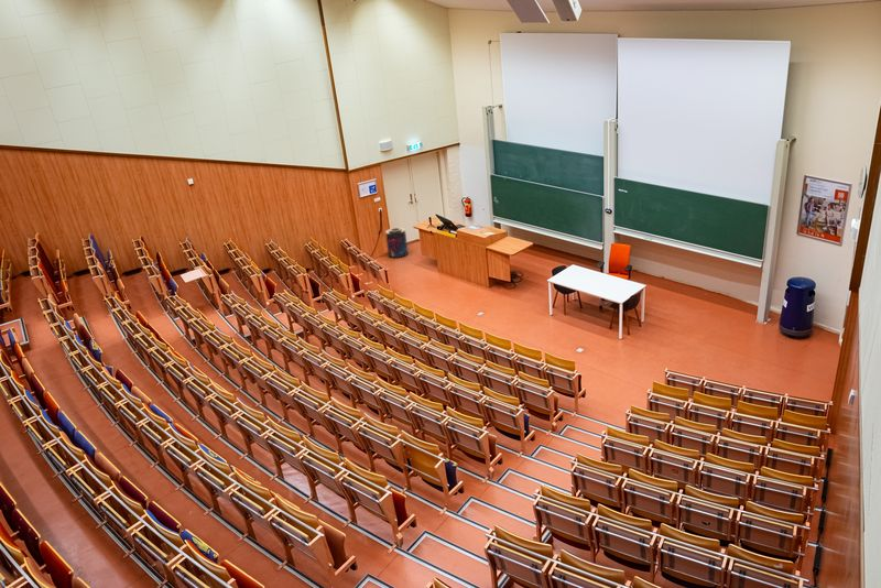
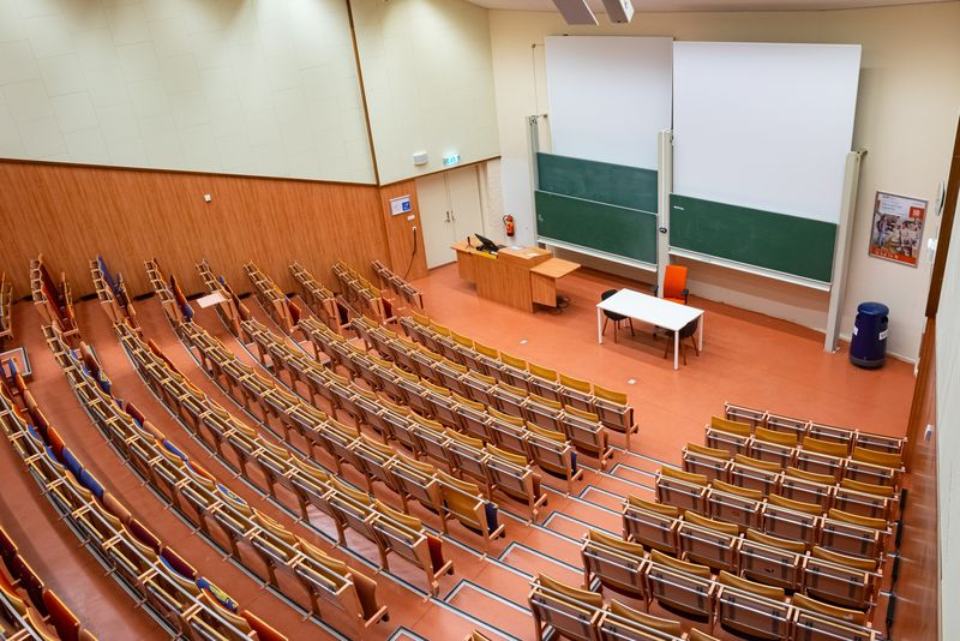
- supplement container [384,227,409,259]
